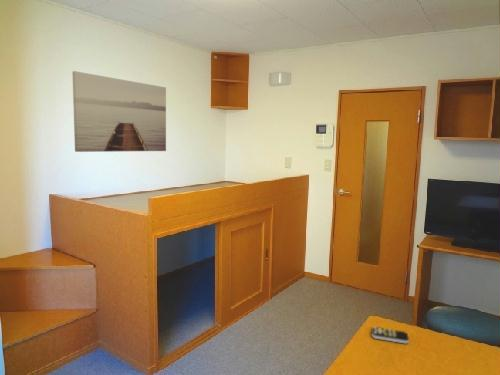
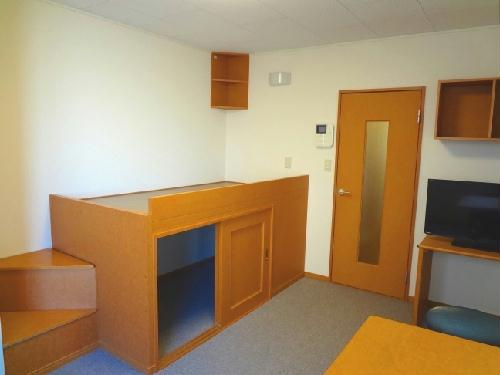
- remote control [370,326,410,344]
- wall art [71,70,167,153]
